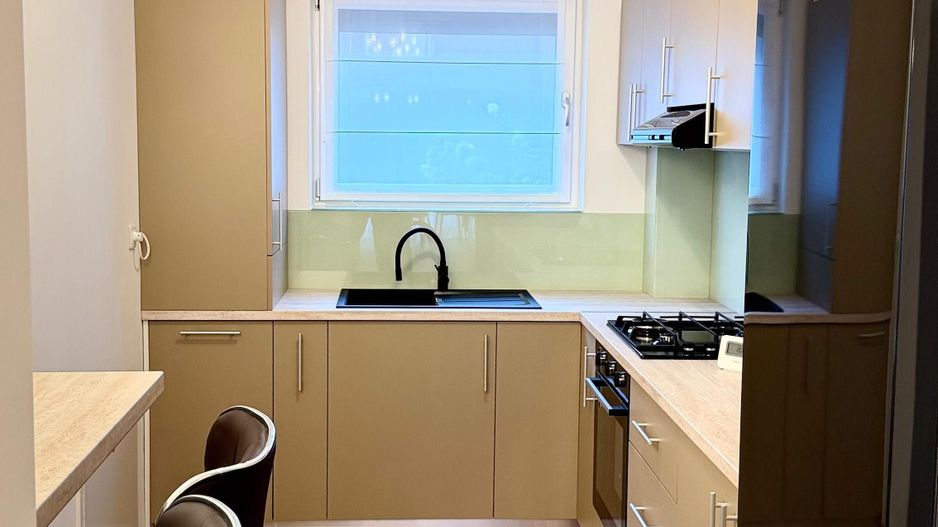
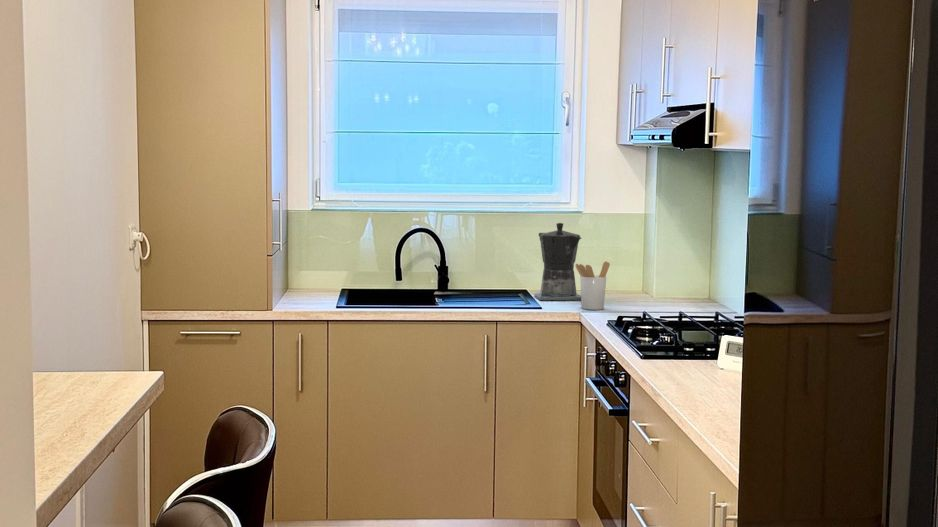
+ utensil holder [574,260,611,311]
+ coffee maker [533,222,582,301]
